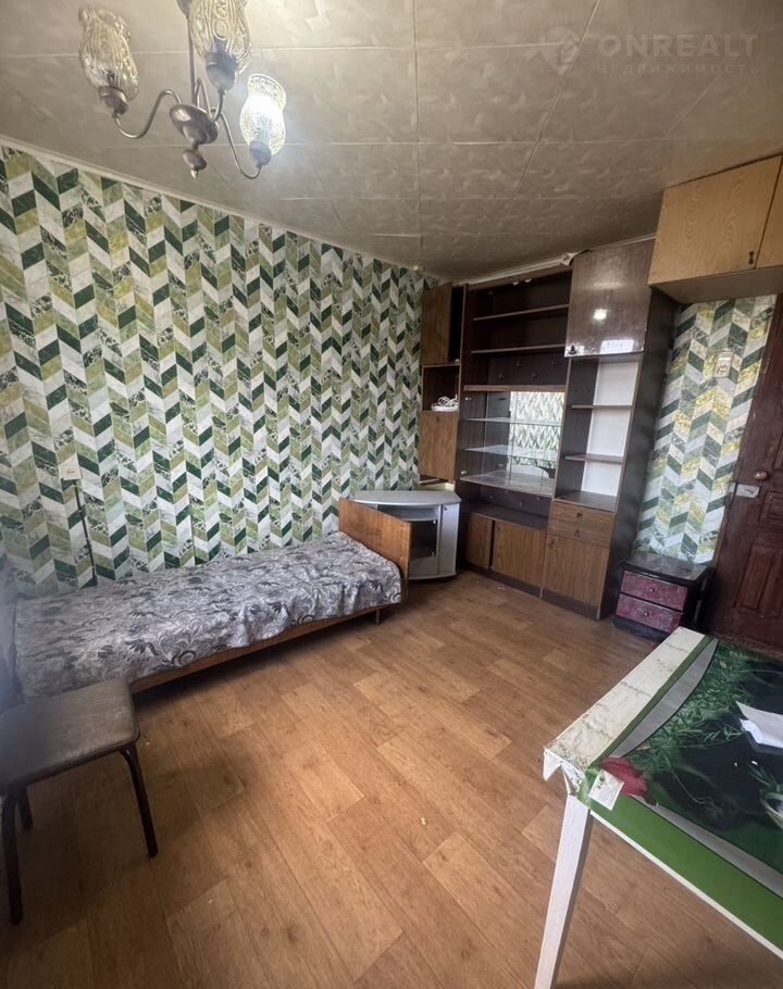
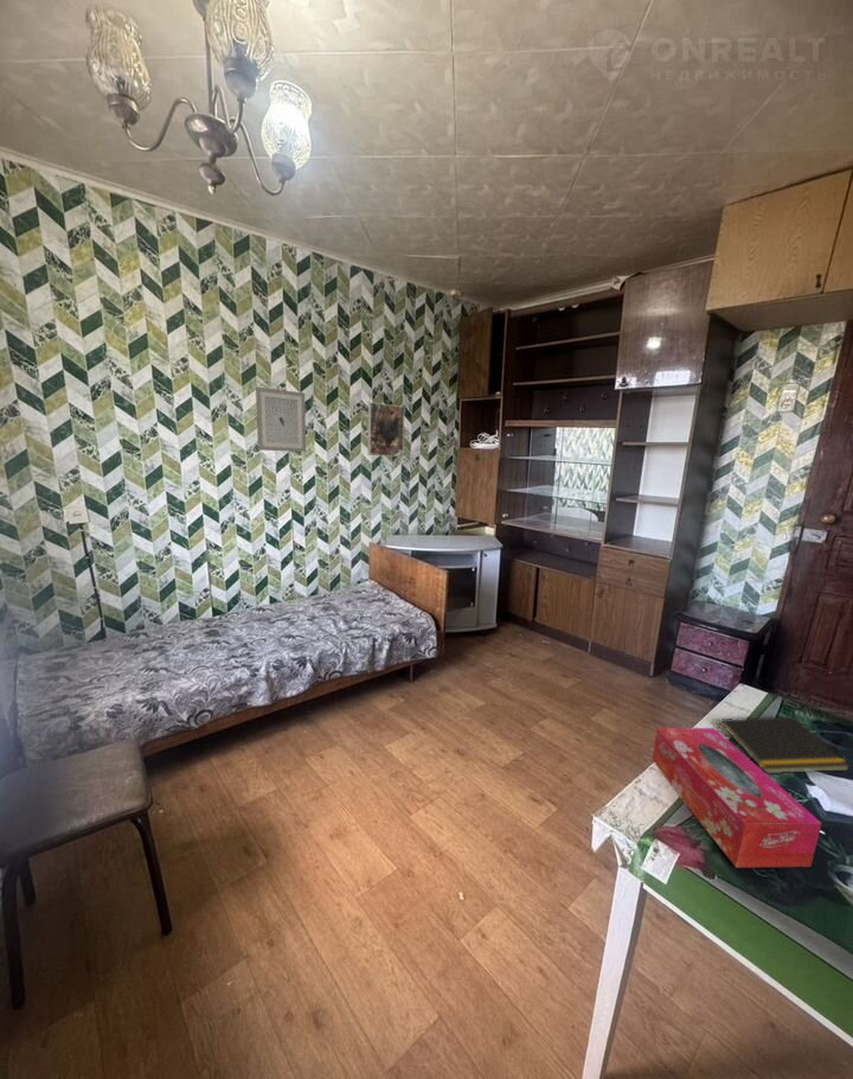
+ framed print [366,401,405,458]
+ tissue box [652,727,822,869]
+ wall art [255,385,307,453]
+ notepad [717,716,852,774]
